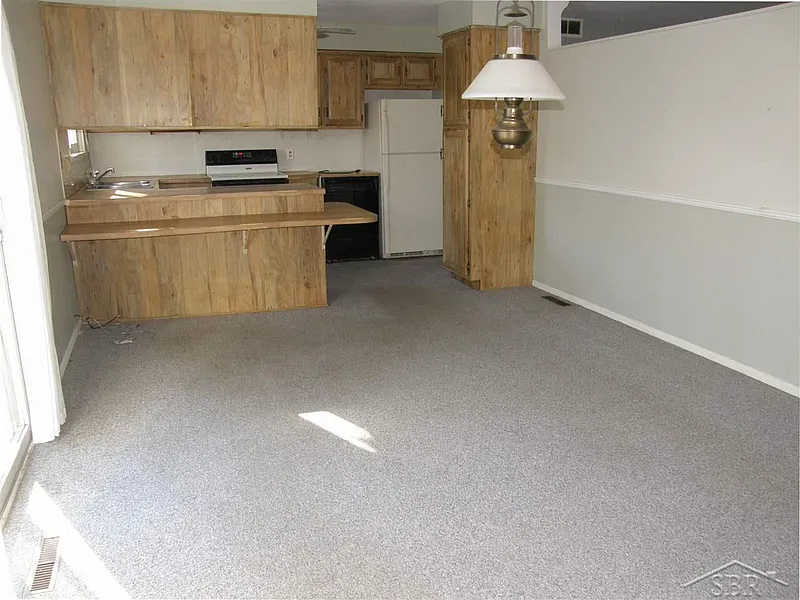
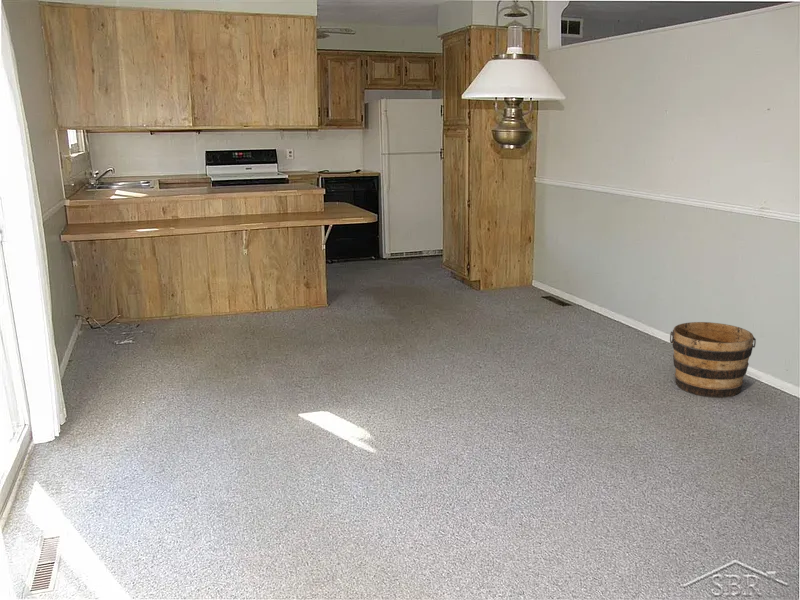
+ bucket [669,321,757,398]
